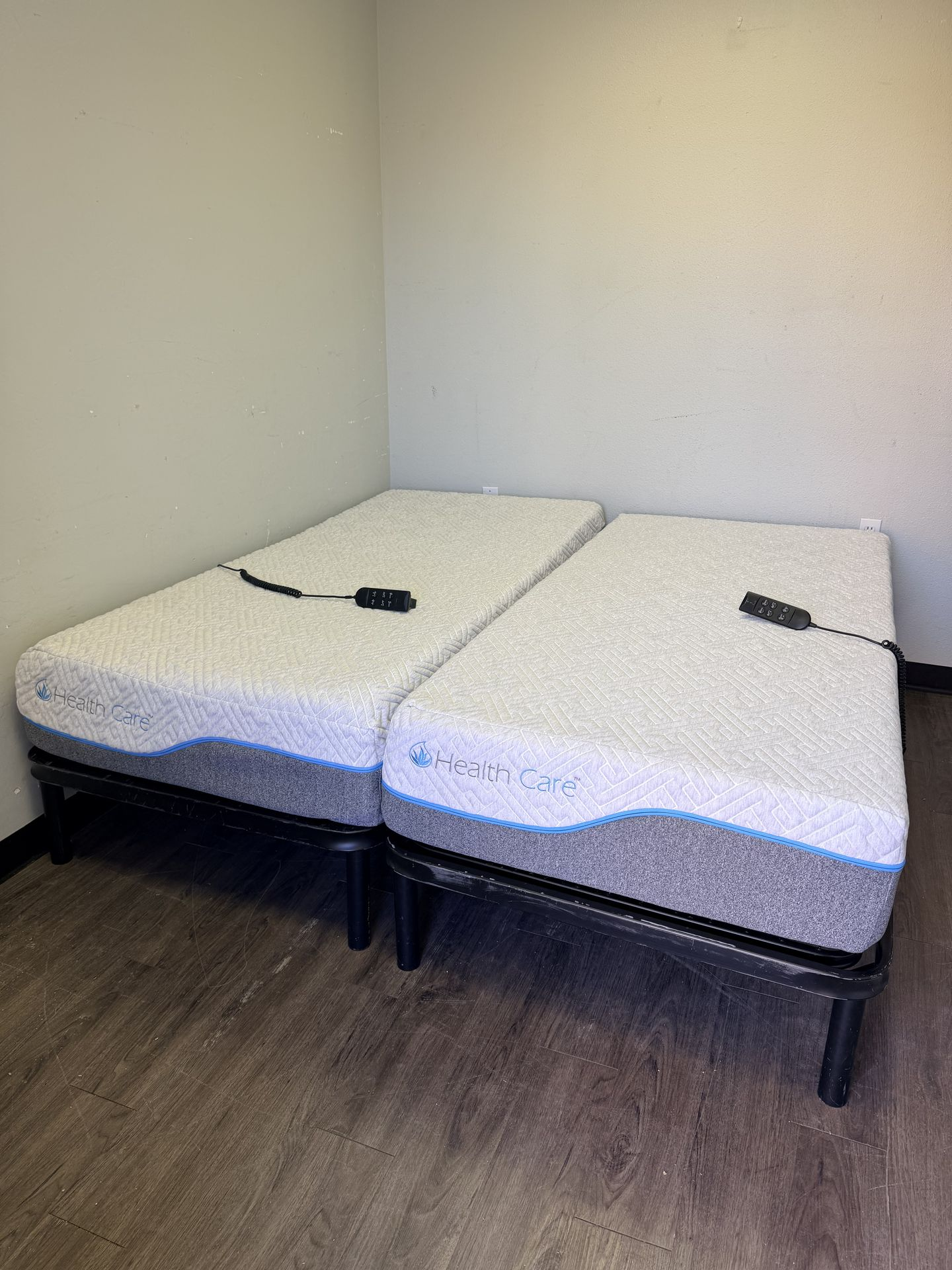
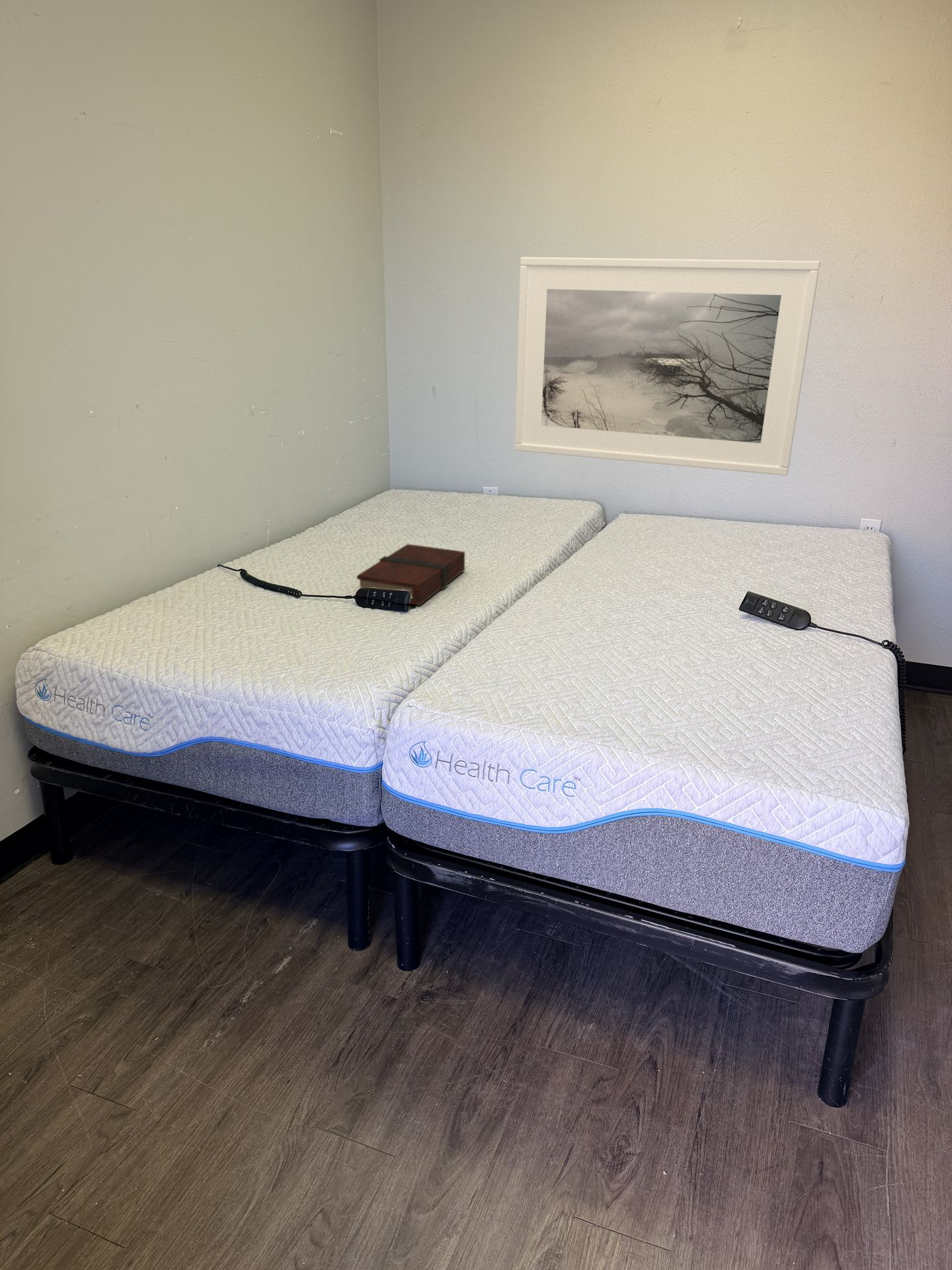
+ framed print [514,257,820,476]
+ book [356,543,465,606]
